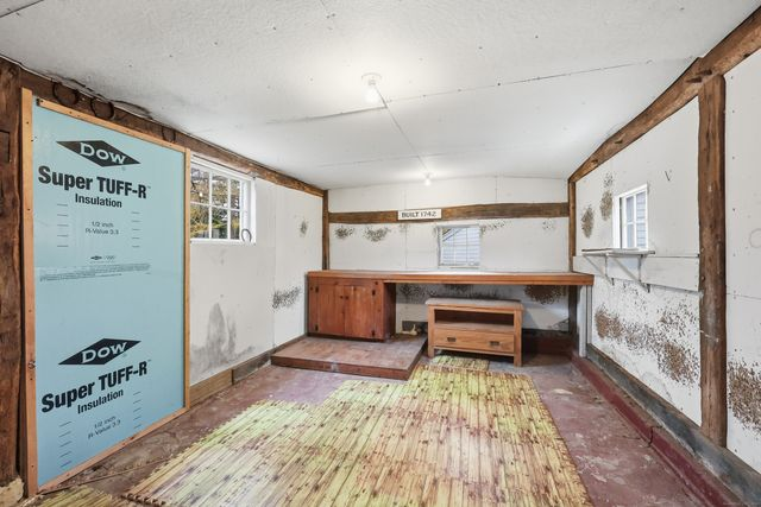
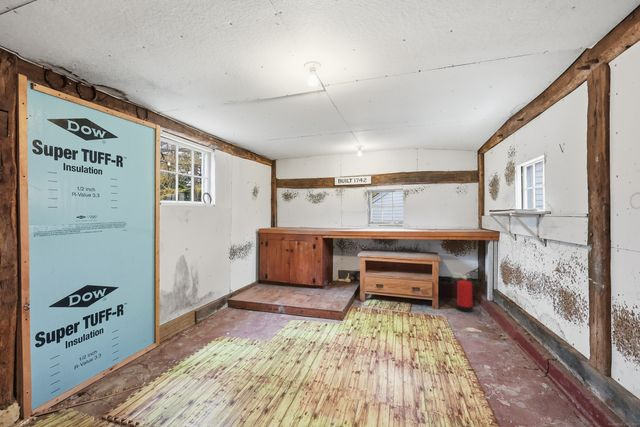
+ fire extinguisher [452,272,479,313]
